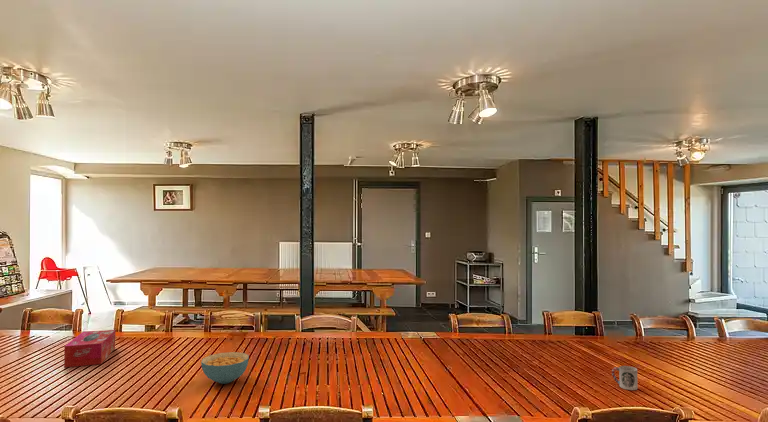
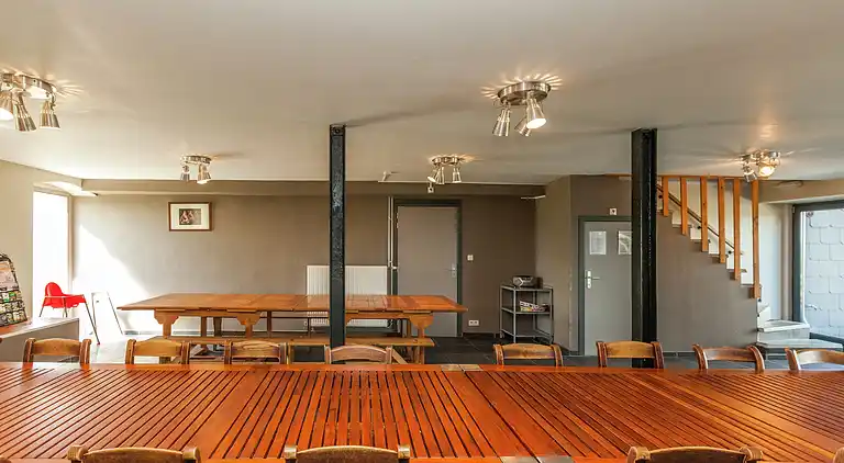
- tissue box [63,329,116,368]
- cereal bowl [200,351,250,385]
- cup [611,365,639,391]
